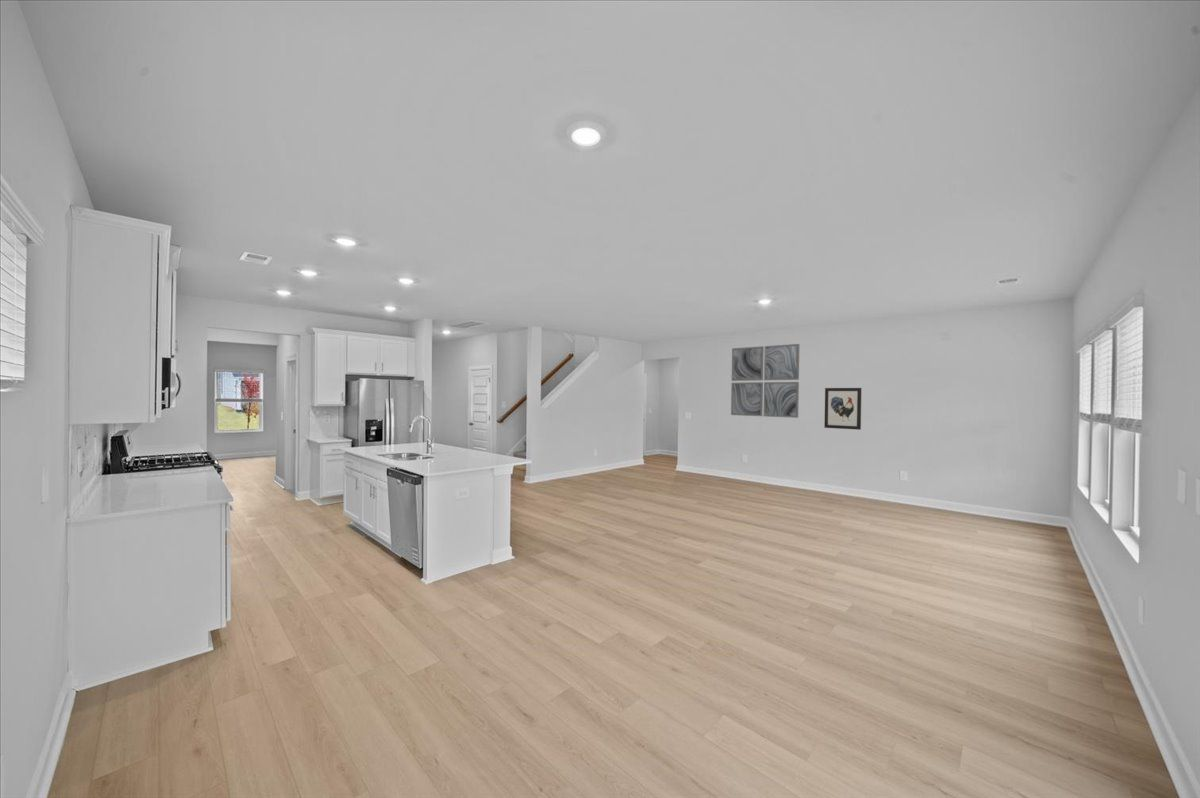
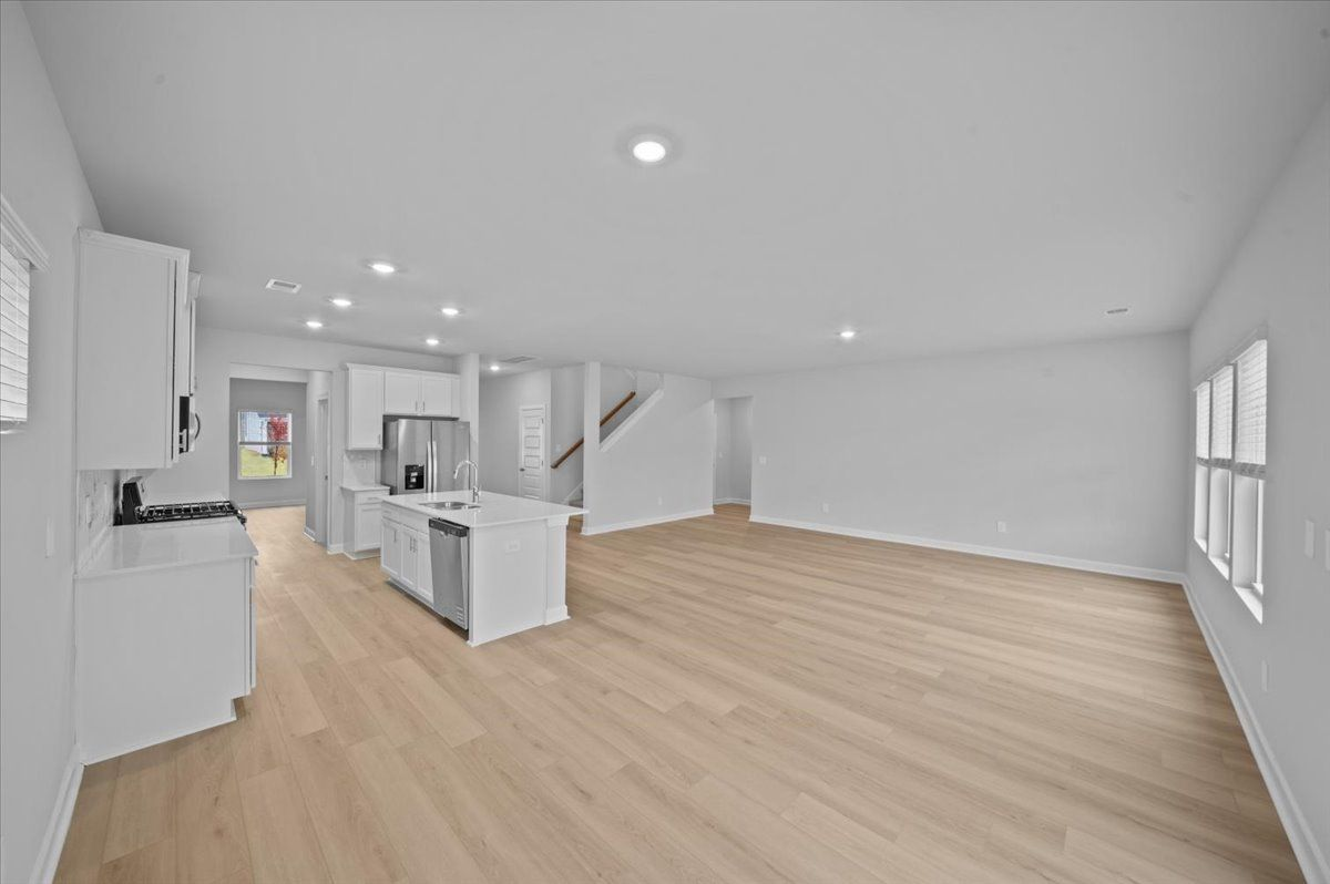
- wall art [730,343,800,419]
- wall art [823,387,863,431]
